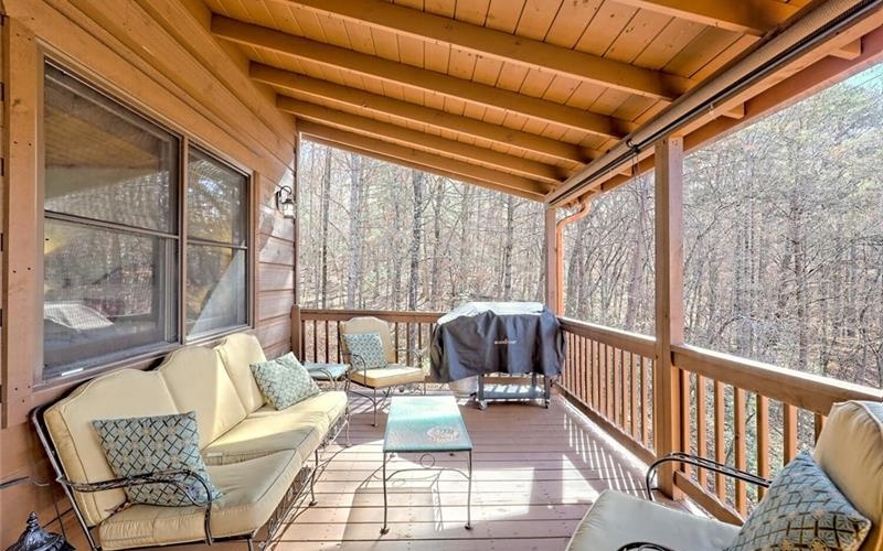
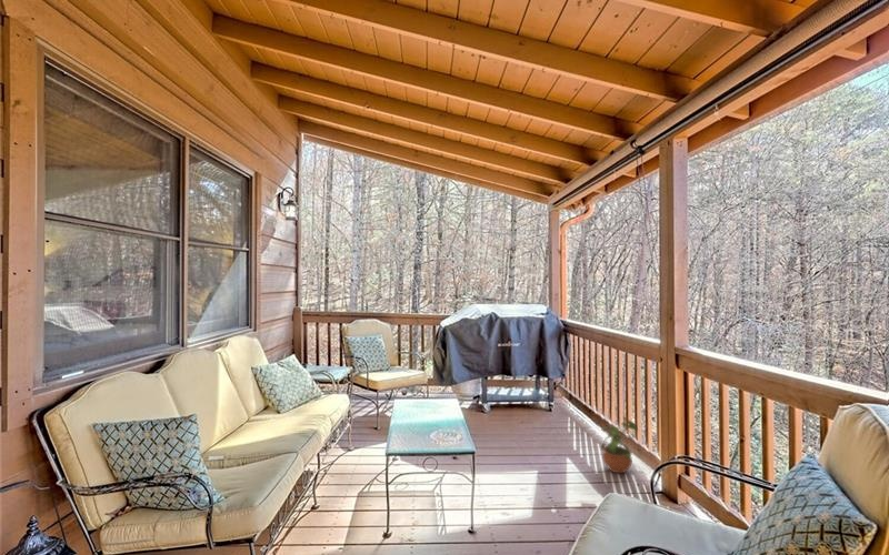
+ potted plant [600,420,639,474]
